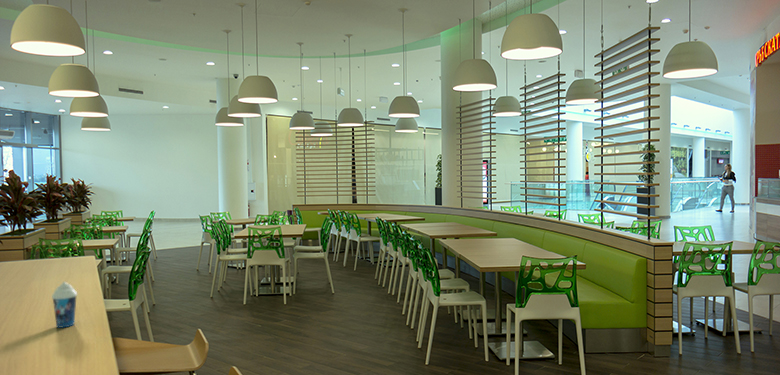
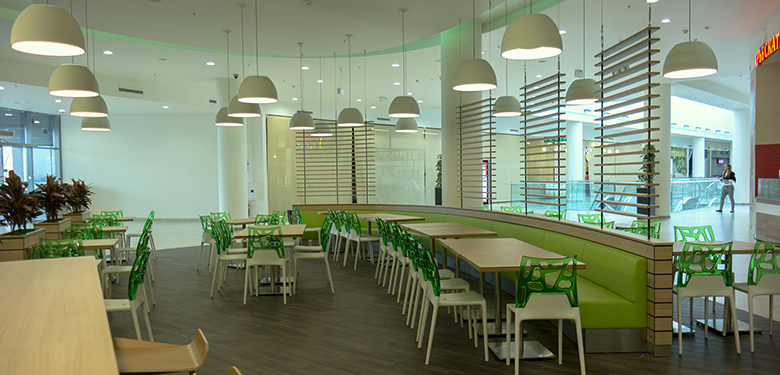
- beverage cup [51,280,78,329]
